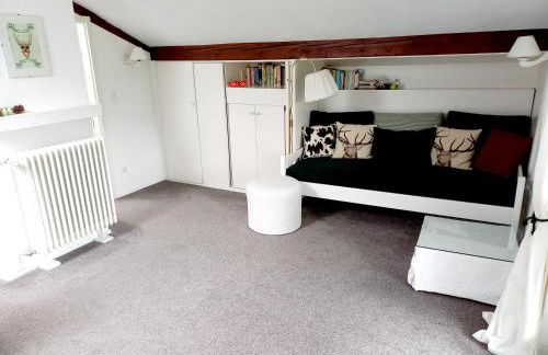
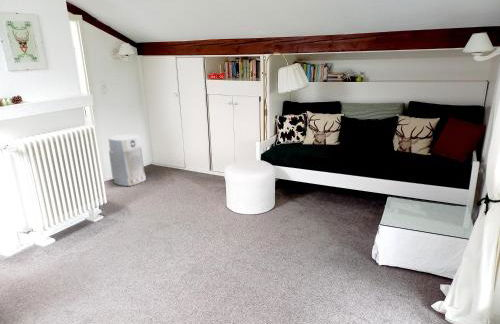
+ air purifier [108,134,147,187]
